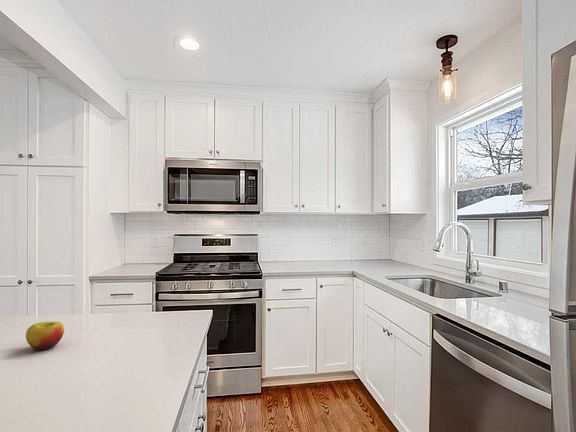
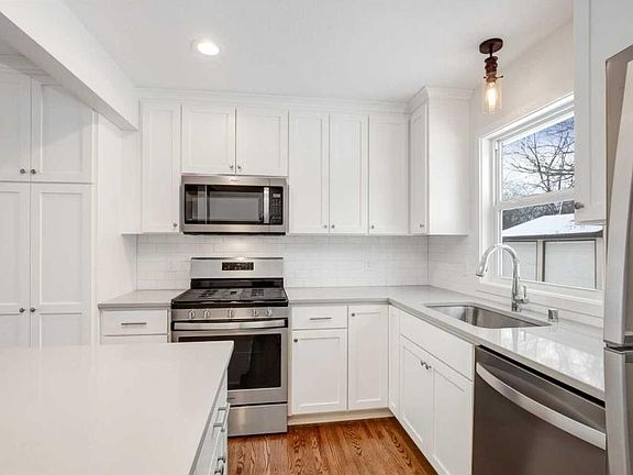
- apple [25,321,65,351]
